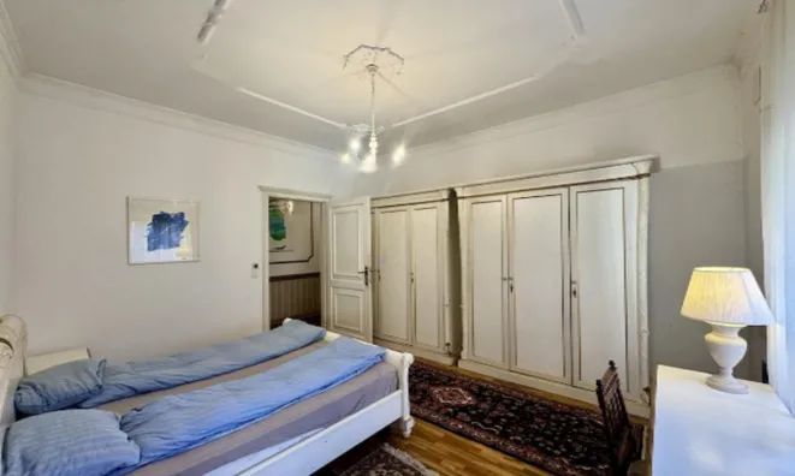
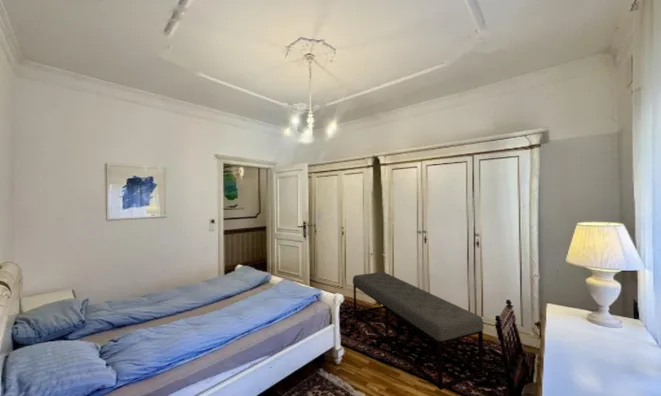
+ bench [352,271,485,391]
